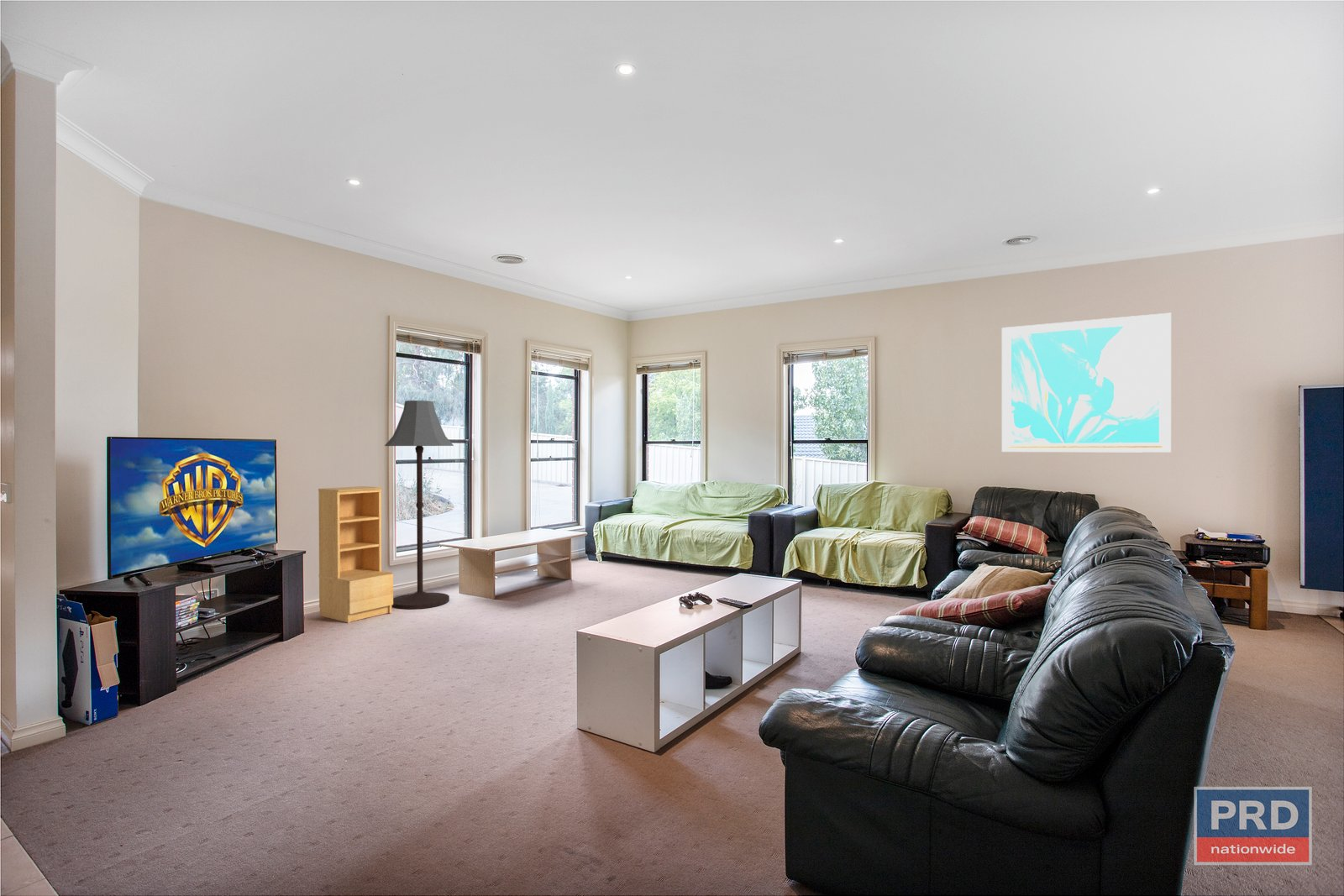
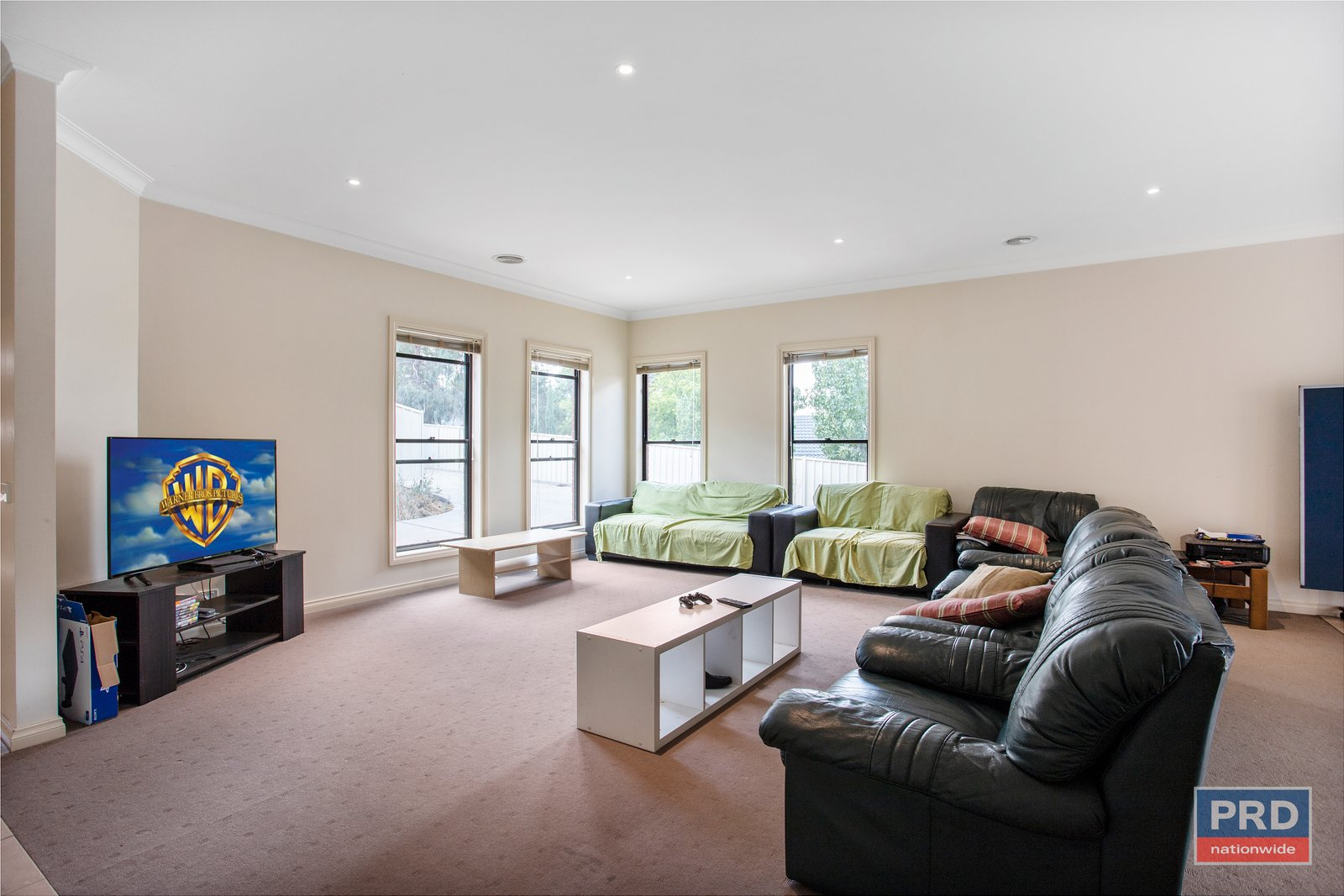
- floor lamp [384,400,454,610]
- bookshelf [318,485,394,624]
- wall art [1001,312,1172,453]
